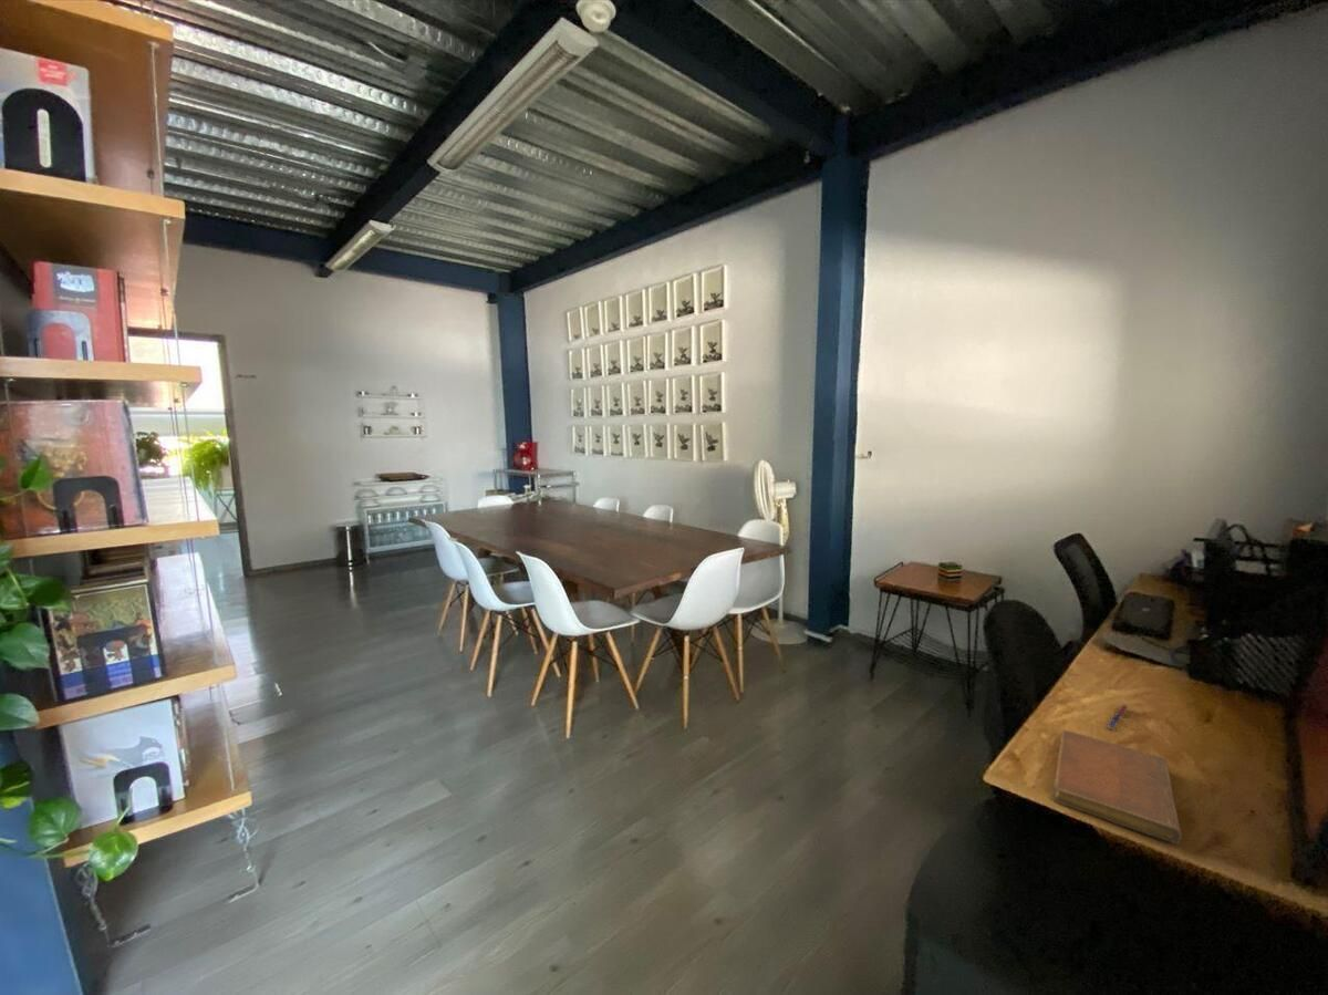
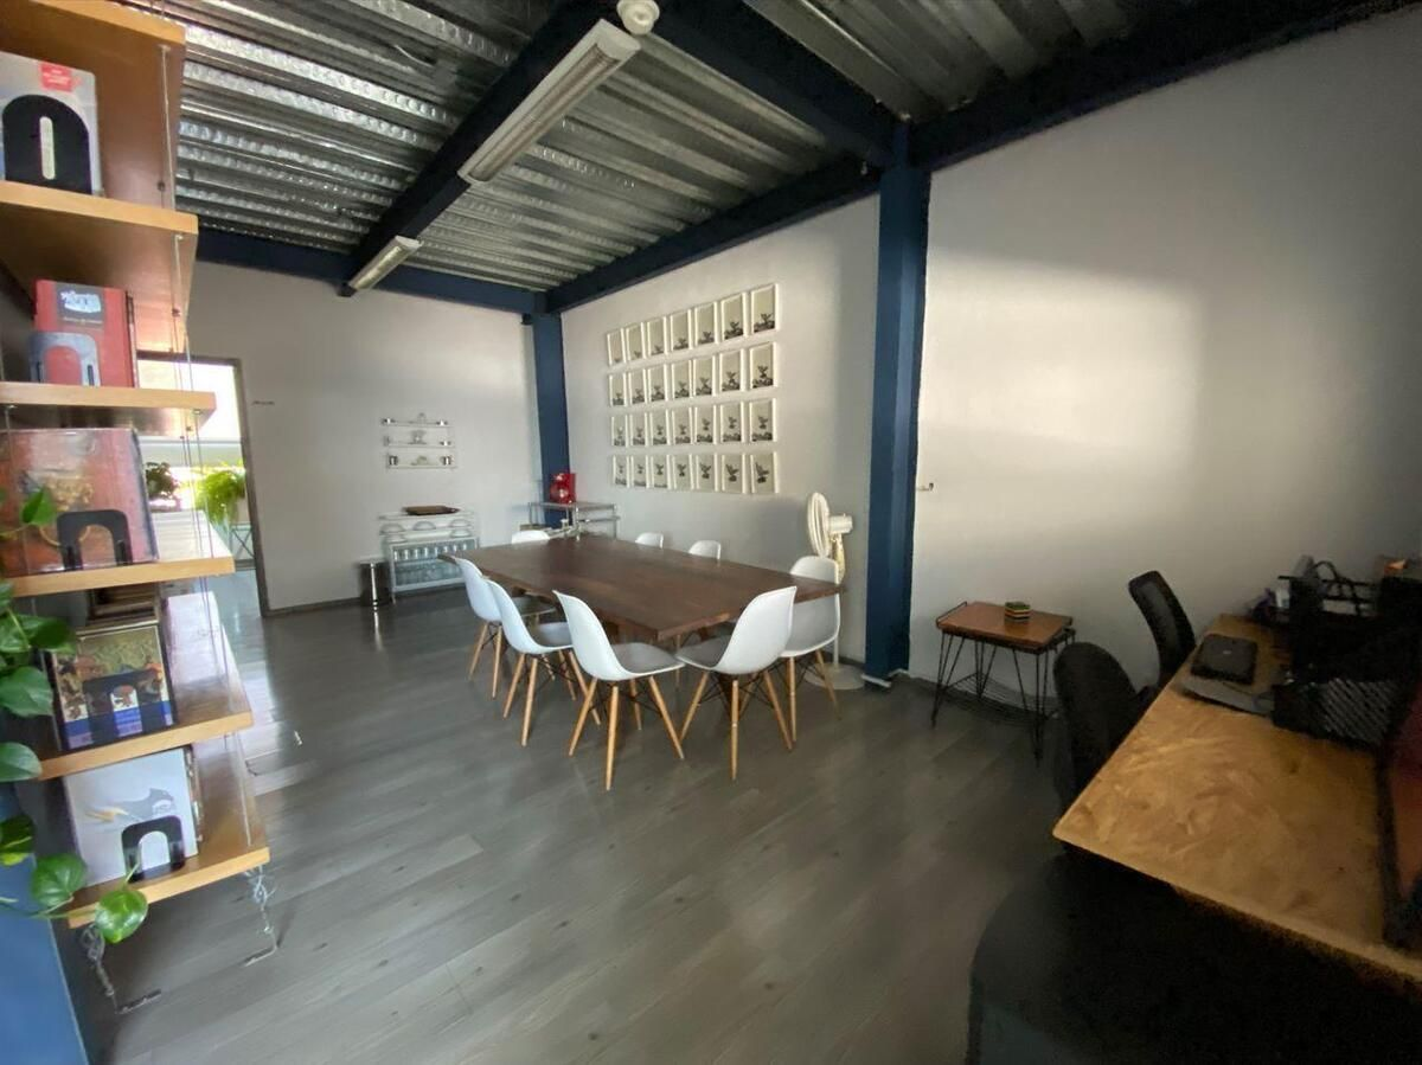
- notebook [1052,729,1183,844]
- pen [1104,703,1130,730]
